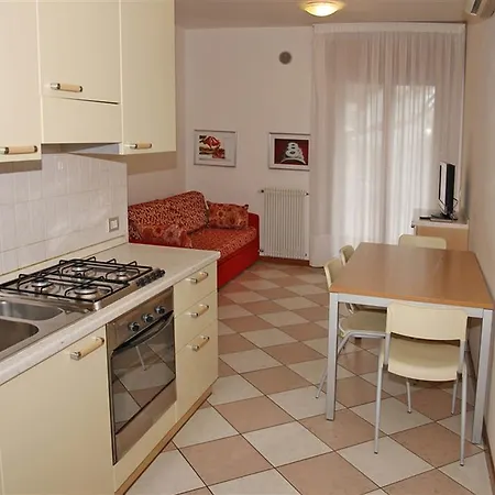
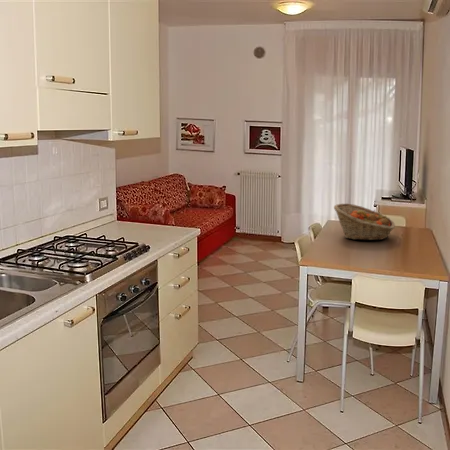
+ fruit basket [333,202,396,241]
